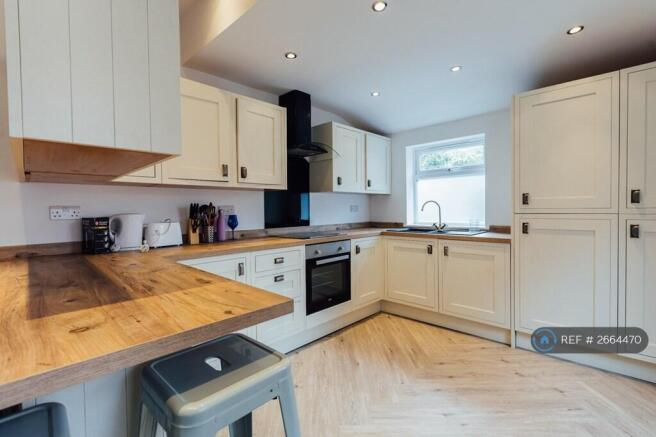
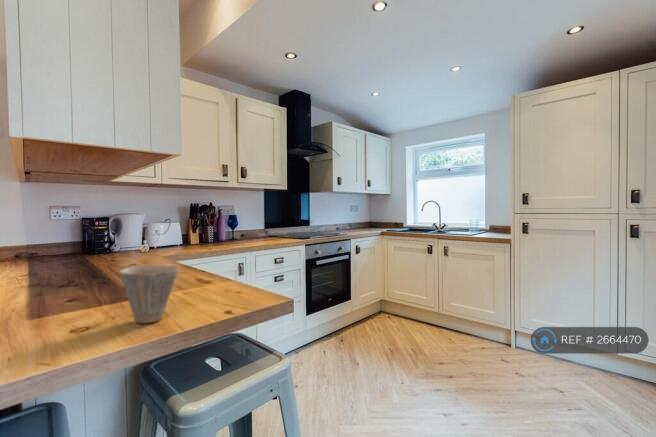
+ cup [119,264,179,324]
